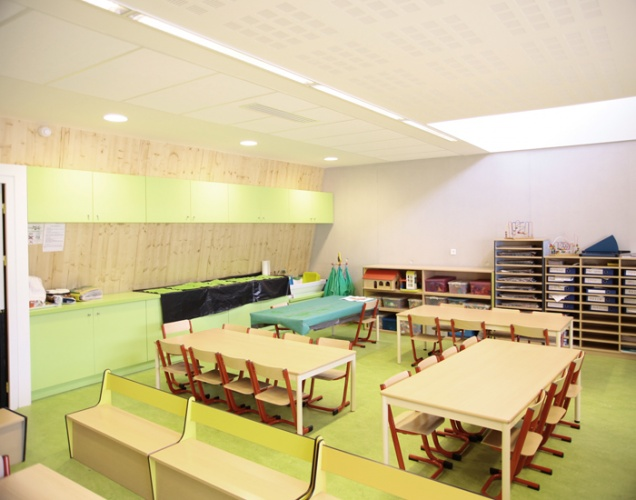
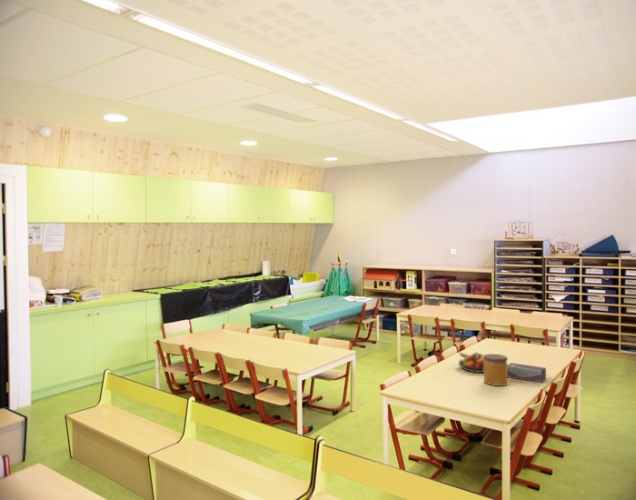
+ tissue box [507,362,547,383]
+ jar [483,353,509,387]
+ fruit bowl [458,351,485,374]
